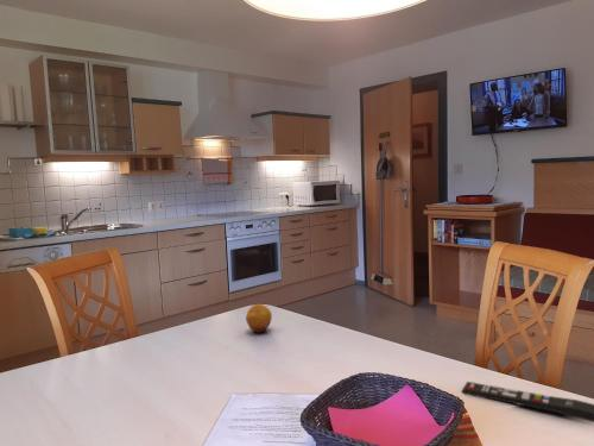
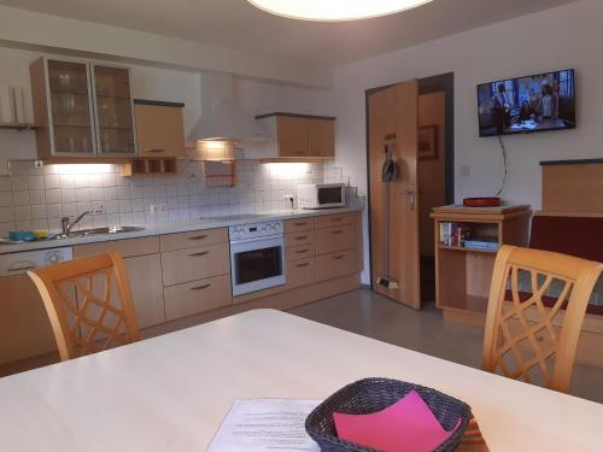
- fruit [245,303,273,334]
- remote control [461,381,594,423]
